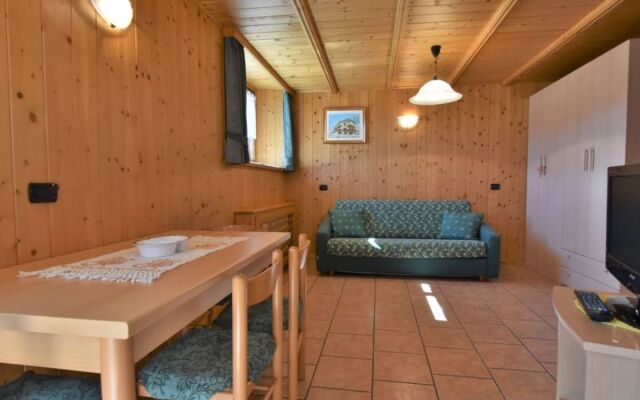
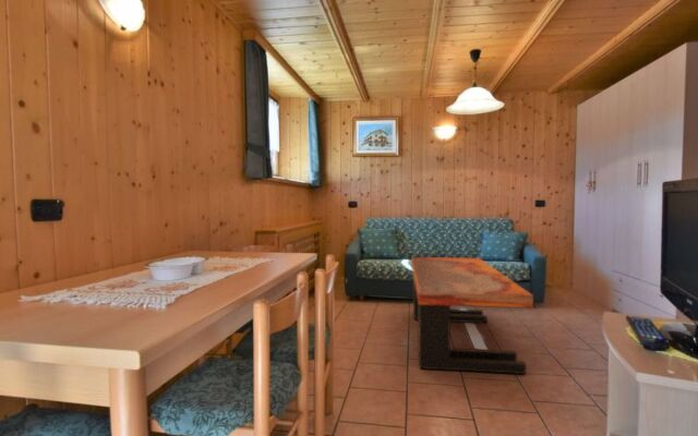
+ coffee table [410,256,534,375]
